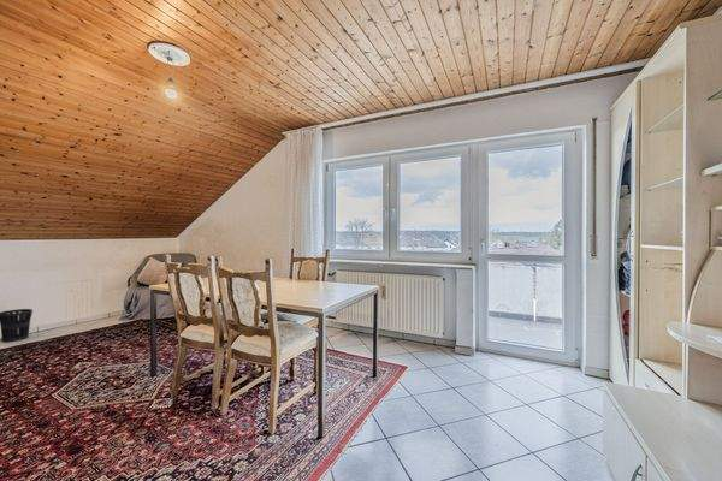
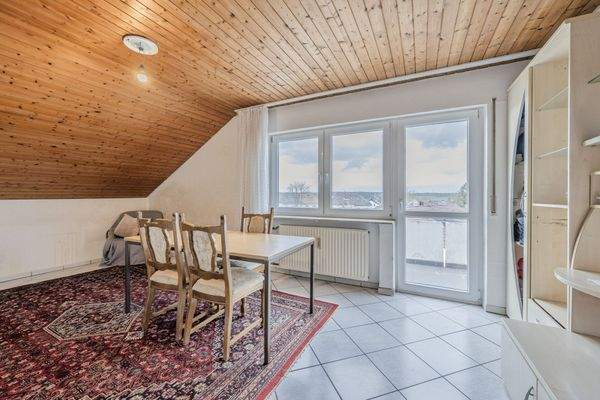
- wastebasket [0,308,34,343]
